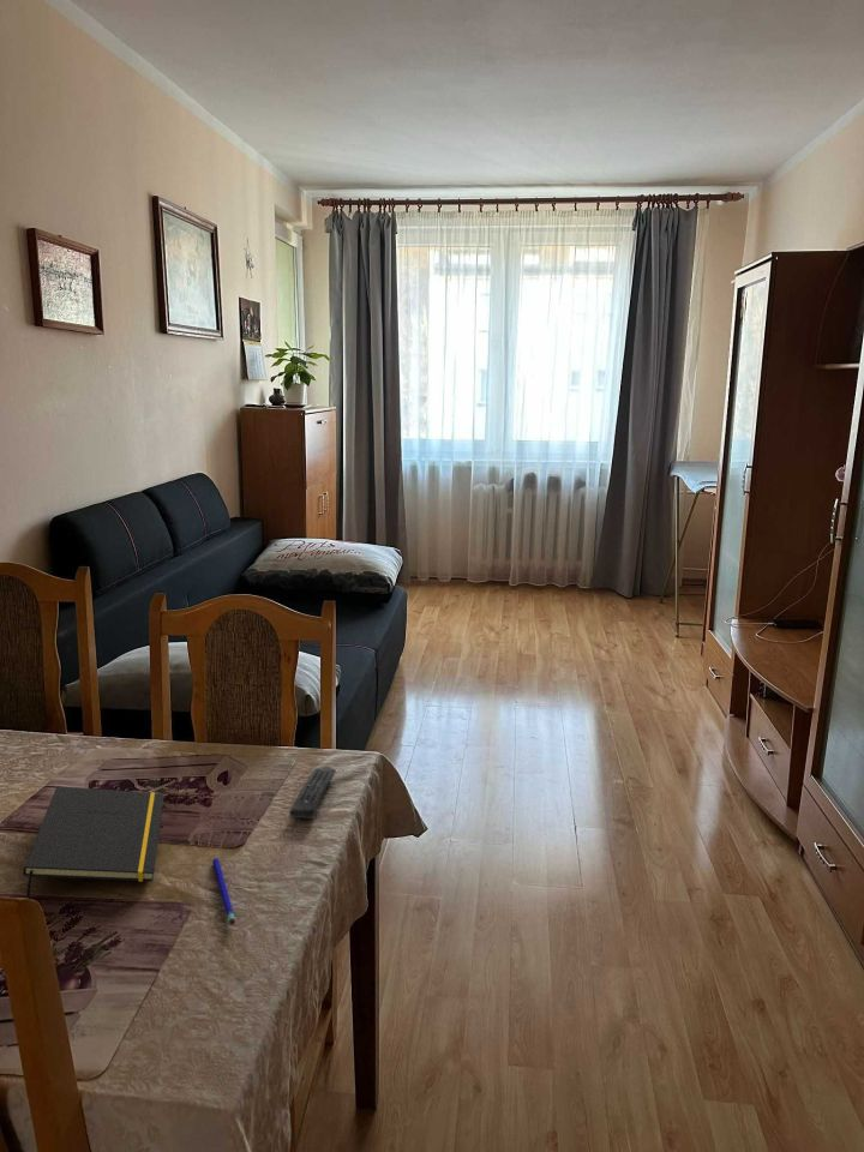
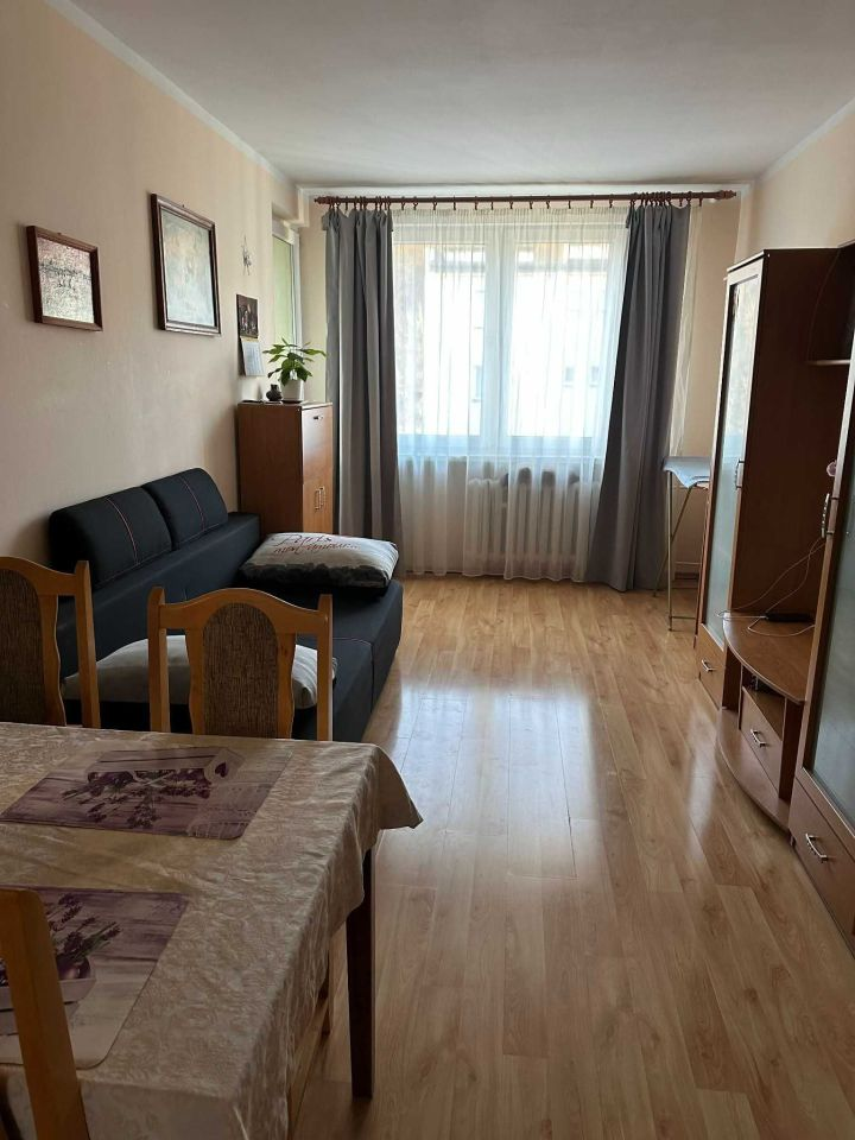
- notepad [22,785,166,900]
- remote control [288,766,337,820]
- pen [211,857,236,926]
